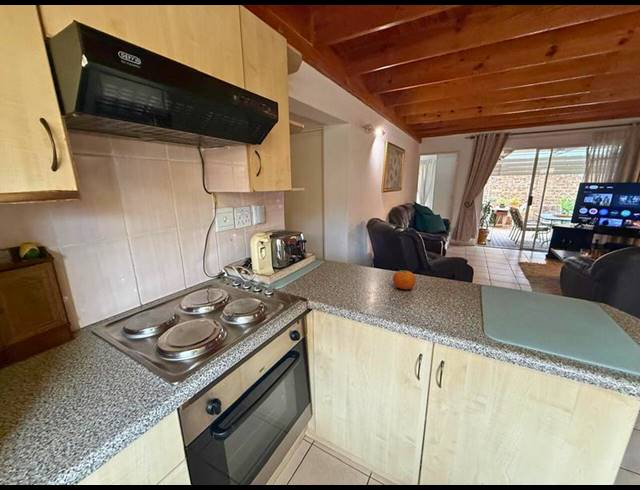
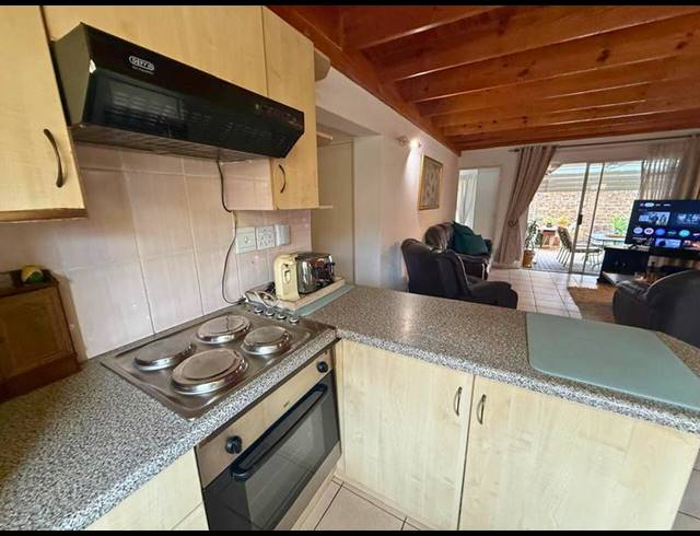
- fruit [392,270,417,290]
